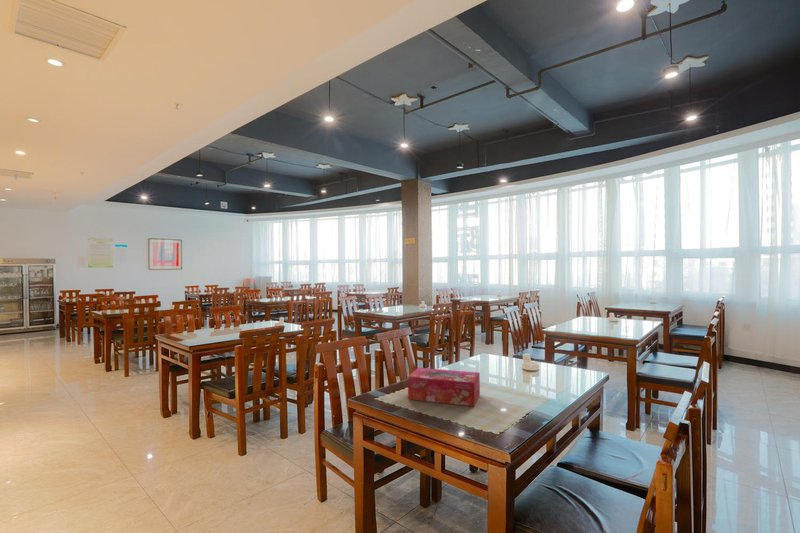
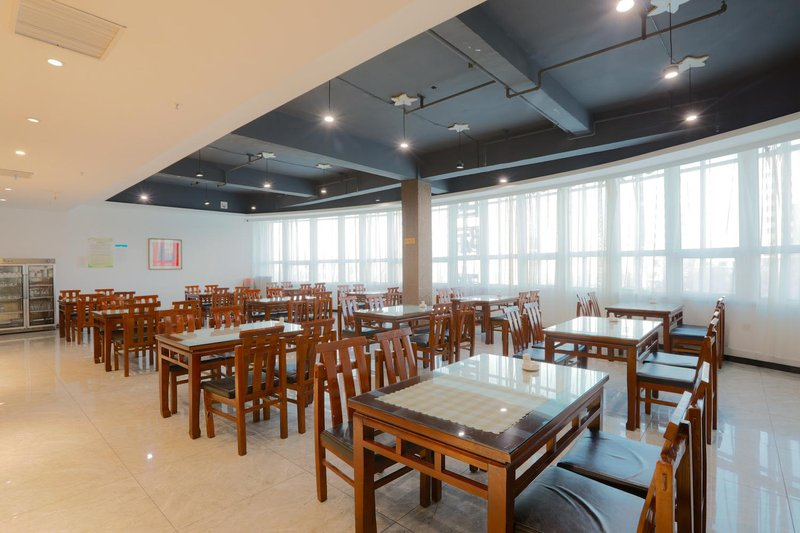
- tissue box [407,367,481,408]
